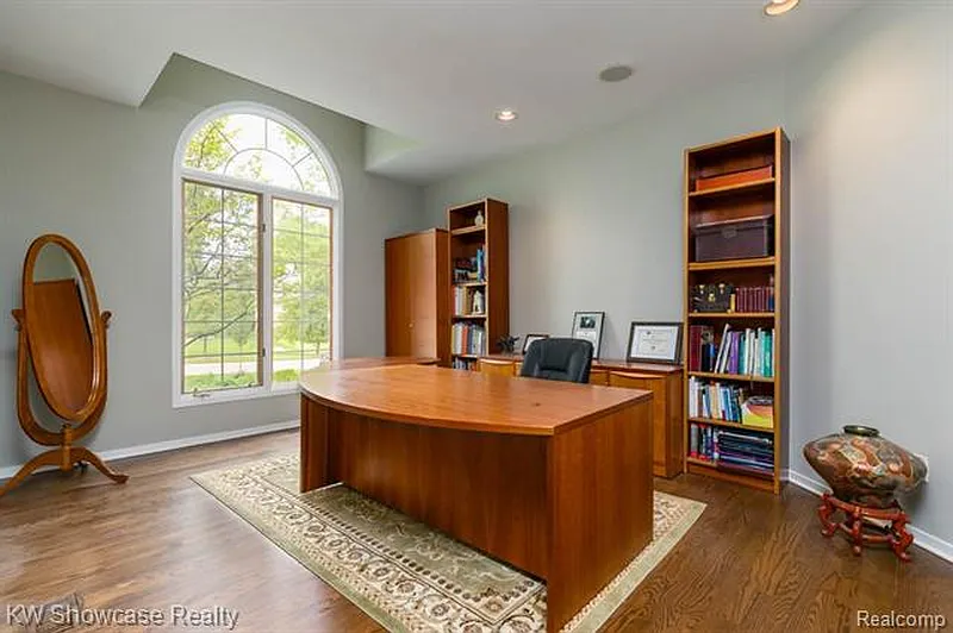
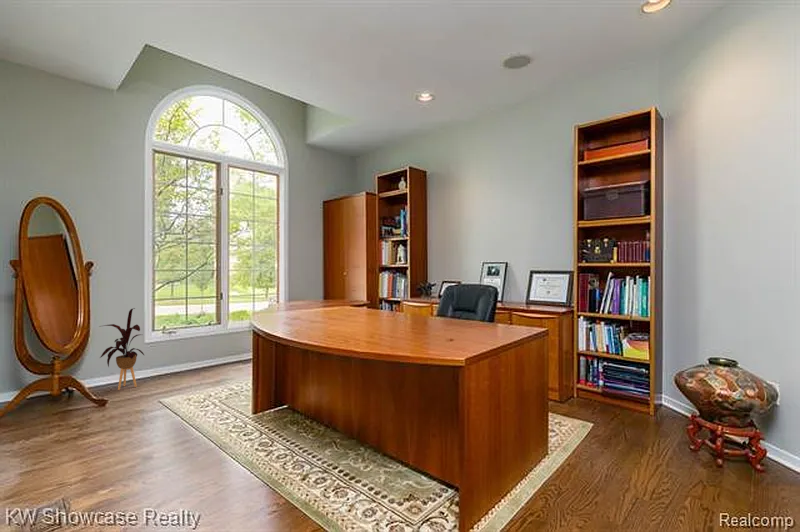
+ house plant [98,307,145,391]
